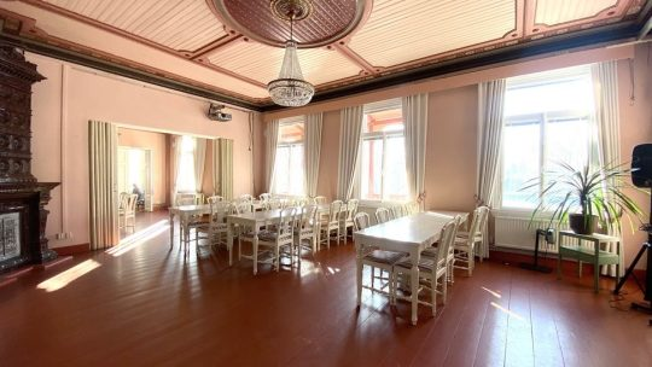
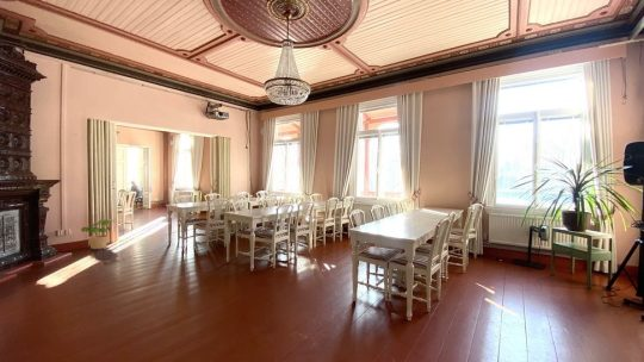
+ potted plant [80,218,117,250]
